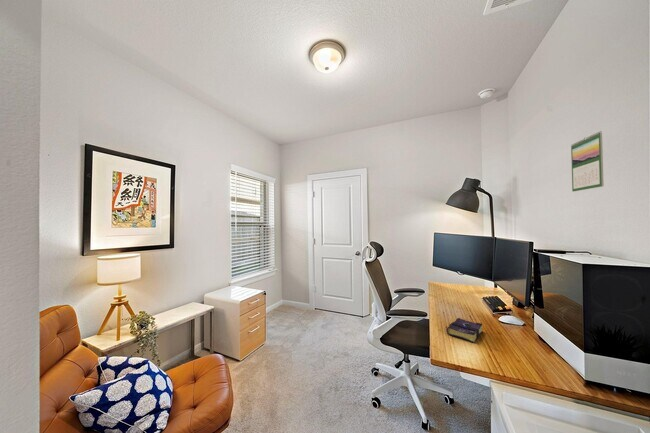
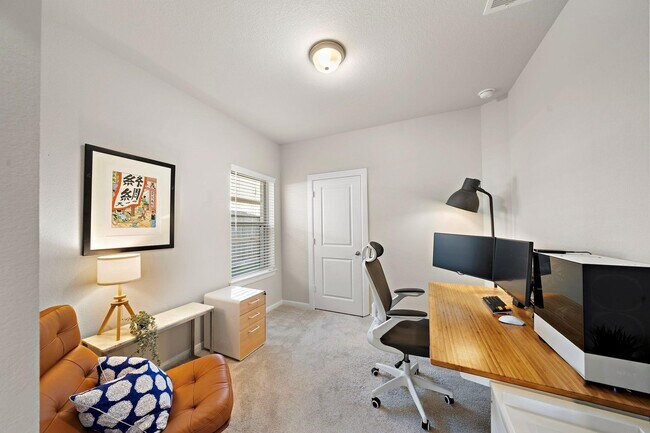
- calendar [570,130,605,193]
- book [445,317,483,344]
